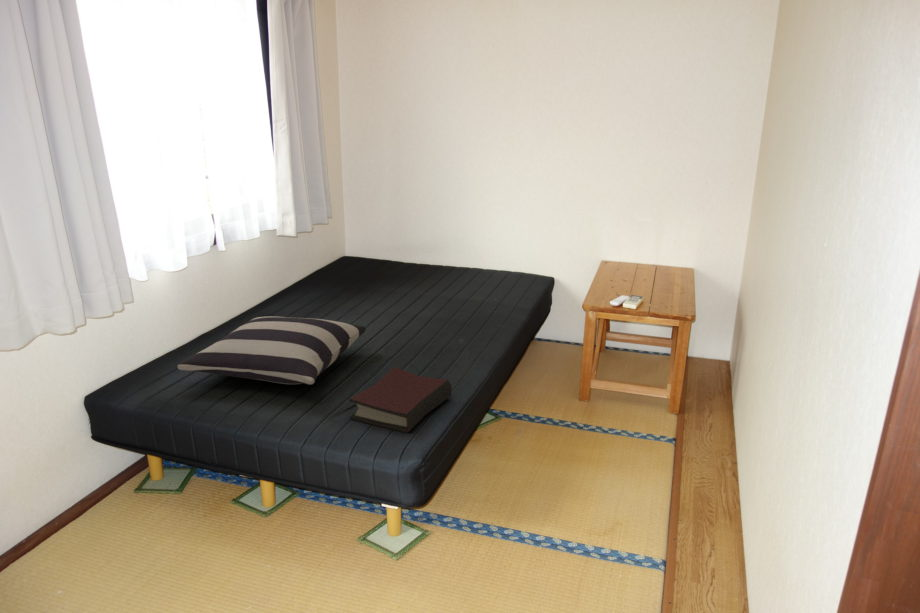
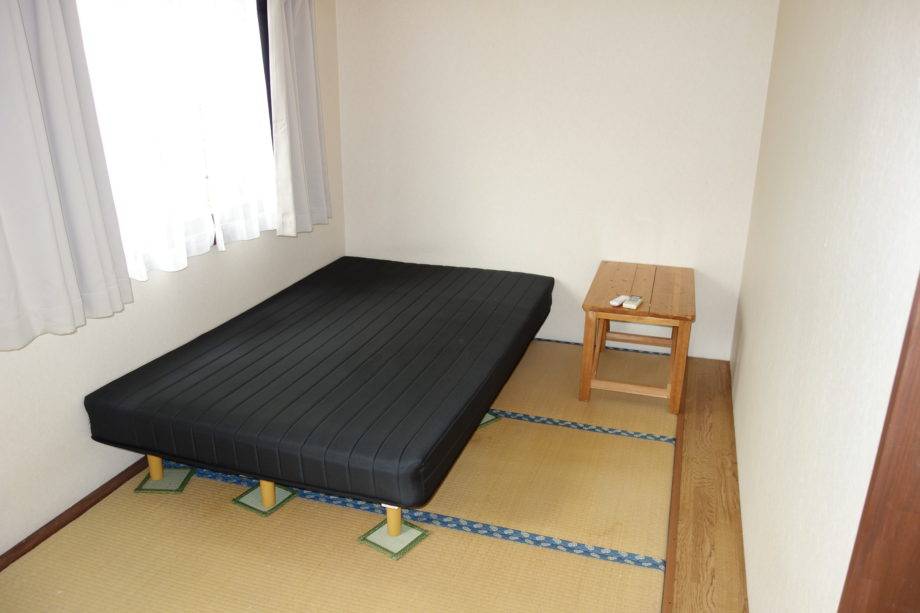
- pillow [177,316,367,386]
- hardback book [348,366,452,434]
